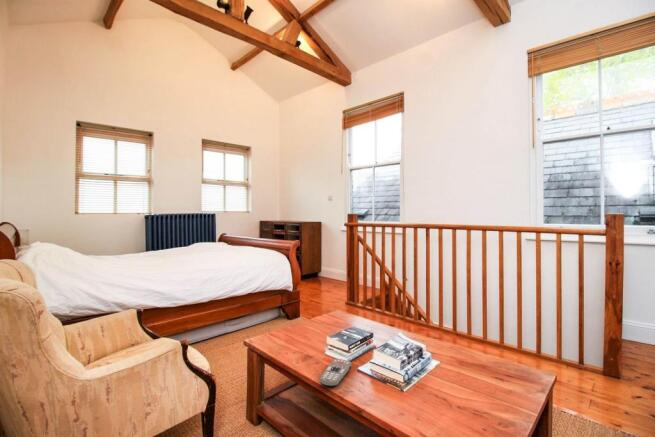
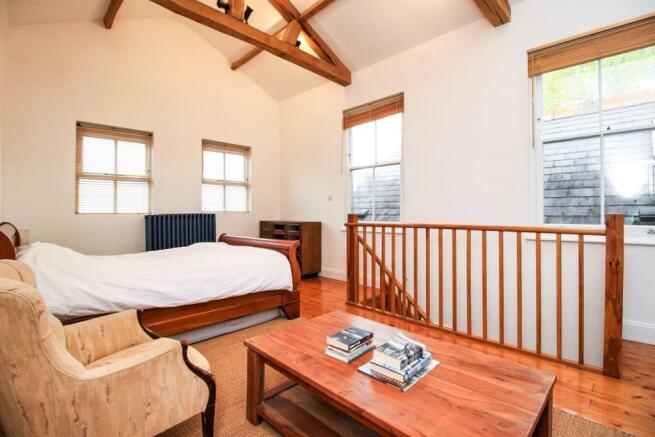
- remote control [319,358,353,388]
